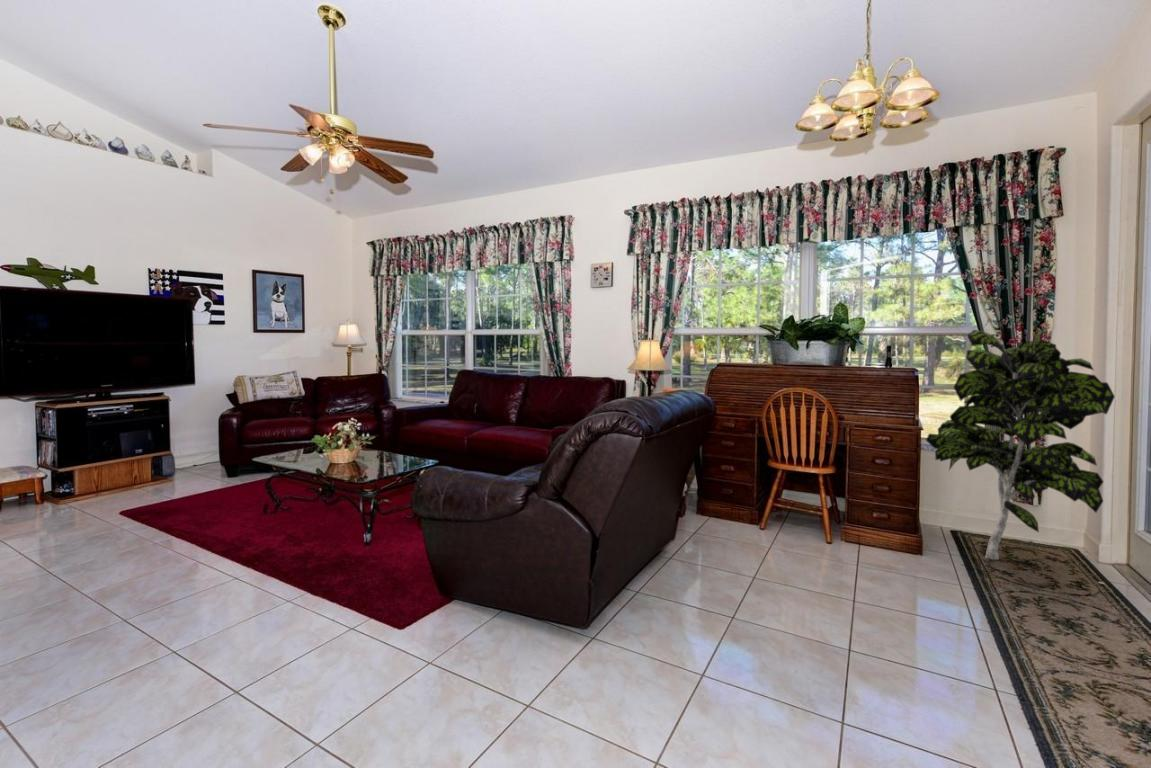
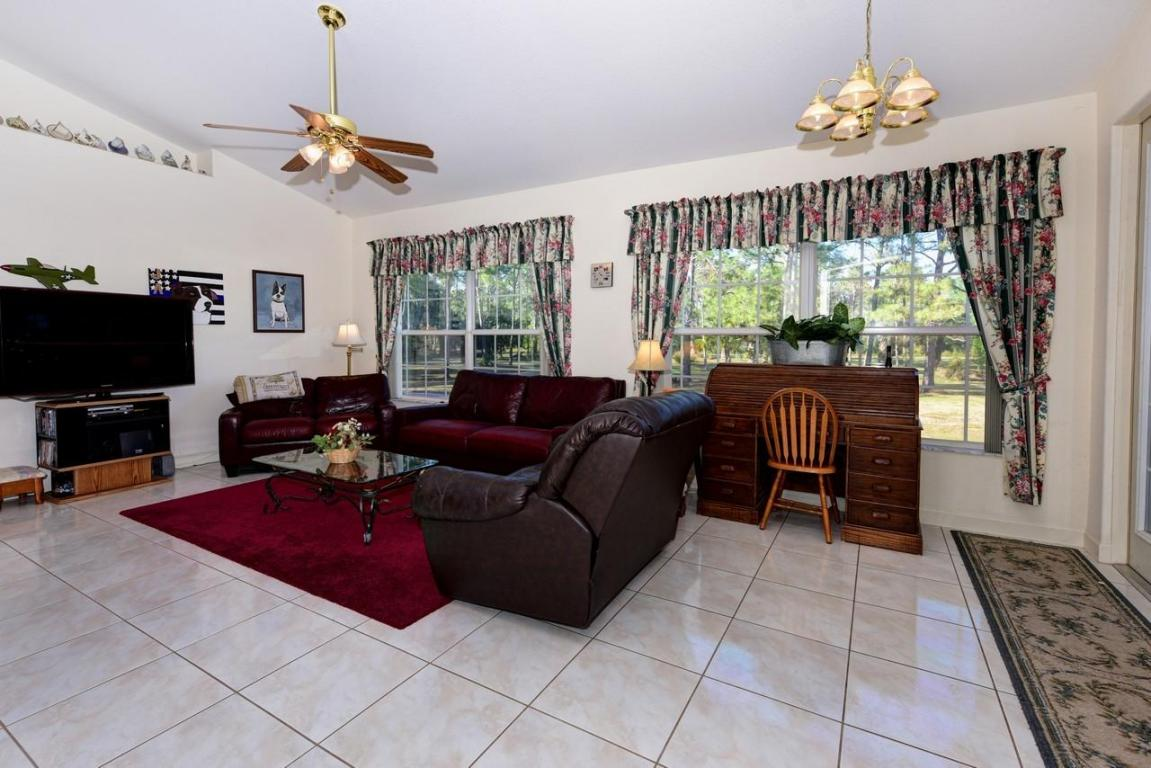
- indoor plant [925,327,1116,561]
